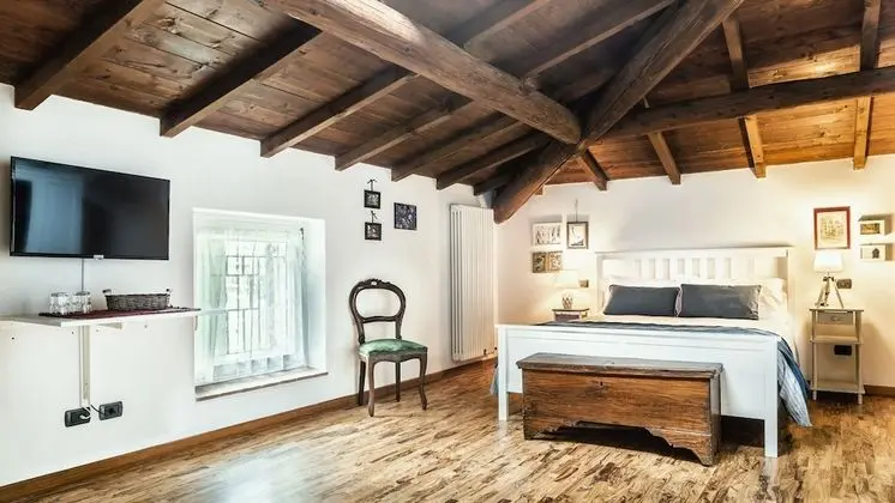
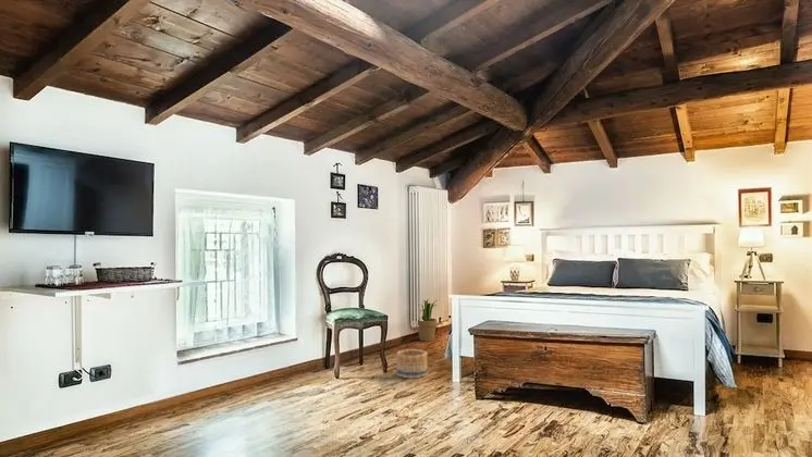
+ potted plant [417,298,438,342]
+ basket [395,348,429,380]
